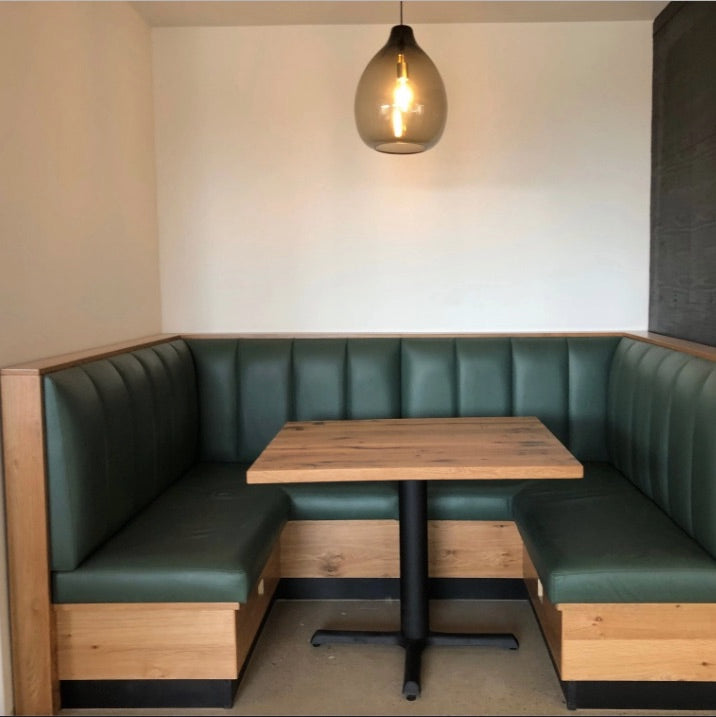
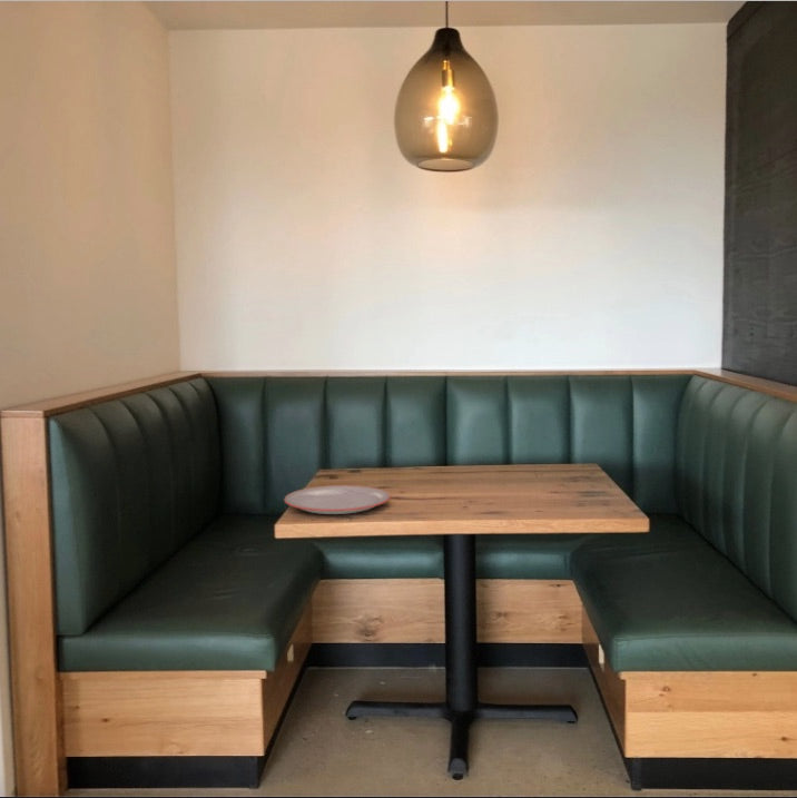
+ plate [283,484,392,515]
